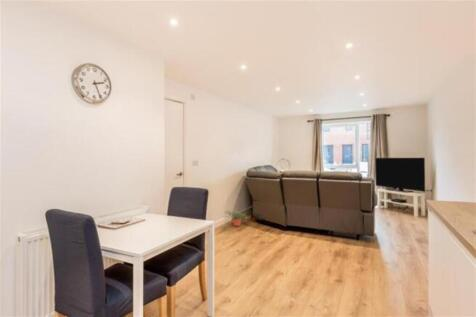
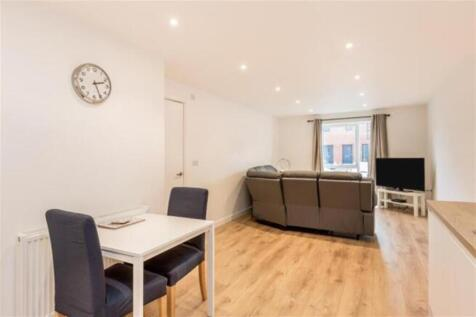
- potted plant [223,209,251,227]
